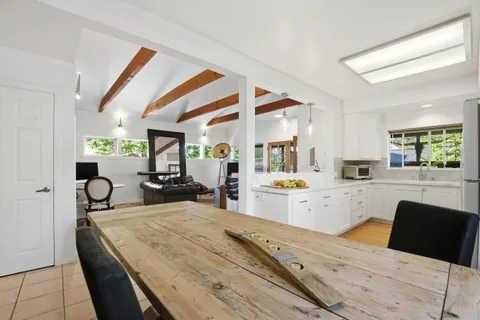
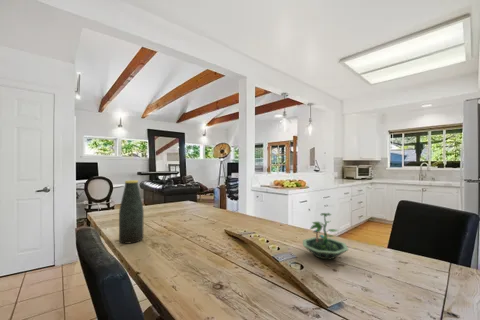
+ bottle [118,179,145,245]
+ terrarium [302,212,350,261]
